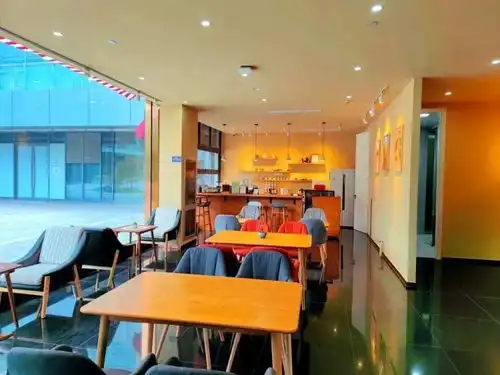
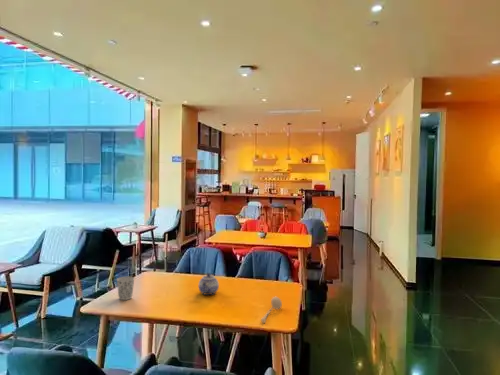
+ teapot [198,272,220,296]
+ spoon [260,296,283,324]
+ cup [115,276,136,301]
